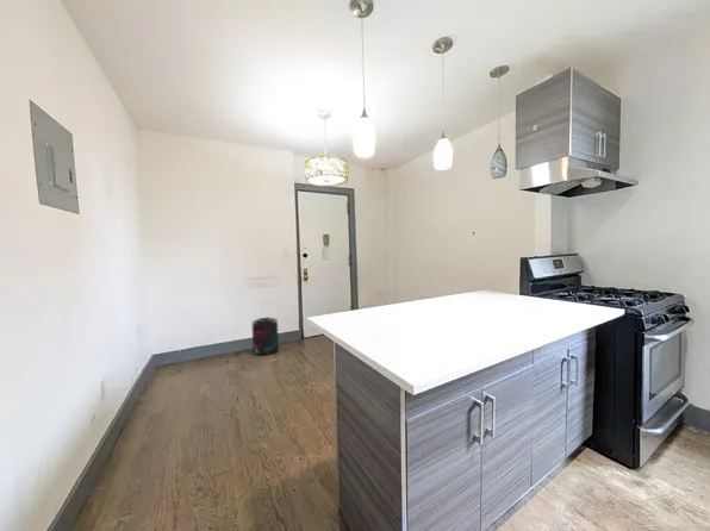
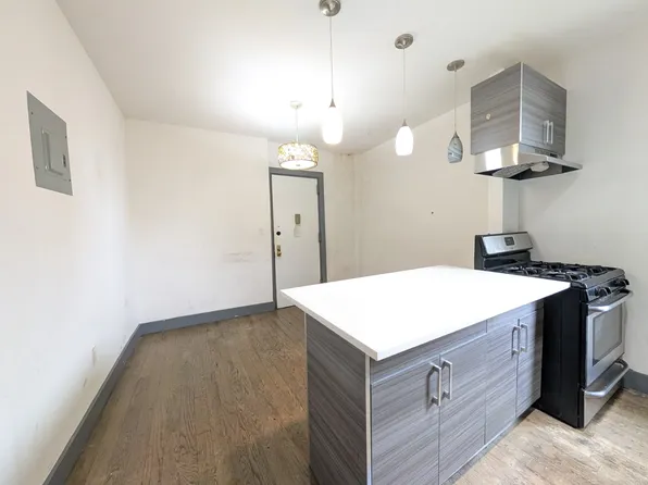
- supplement container [251,316,280,356]
